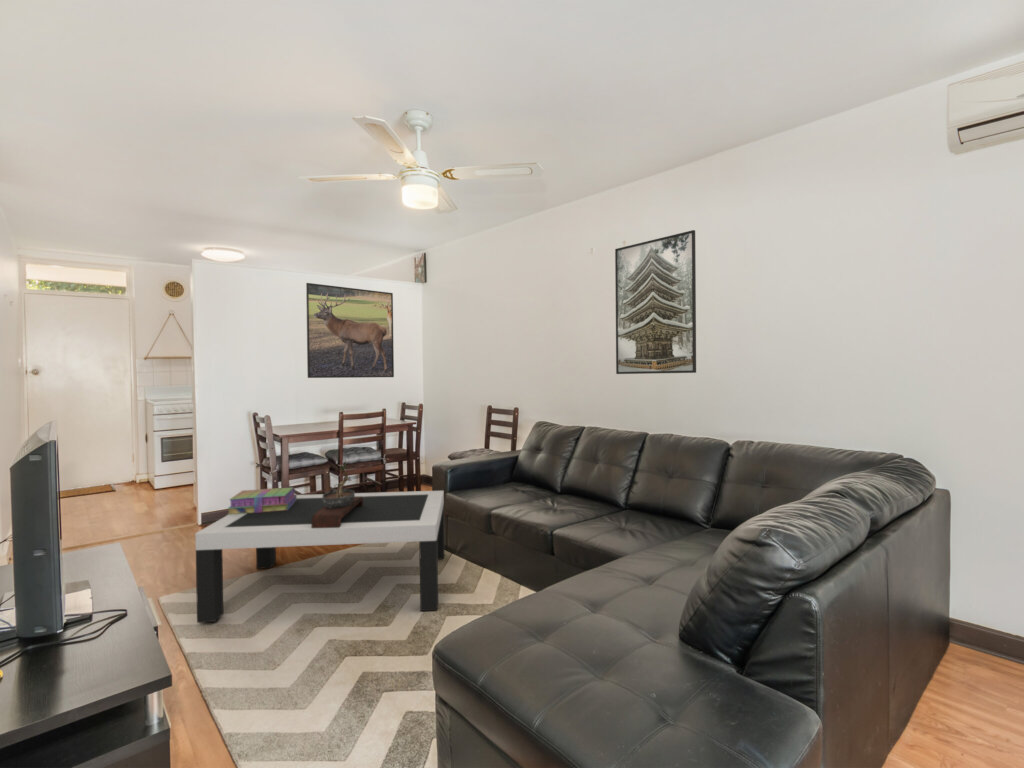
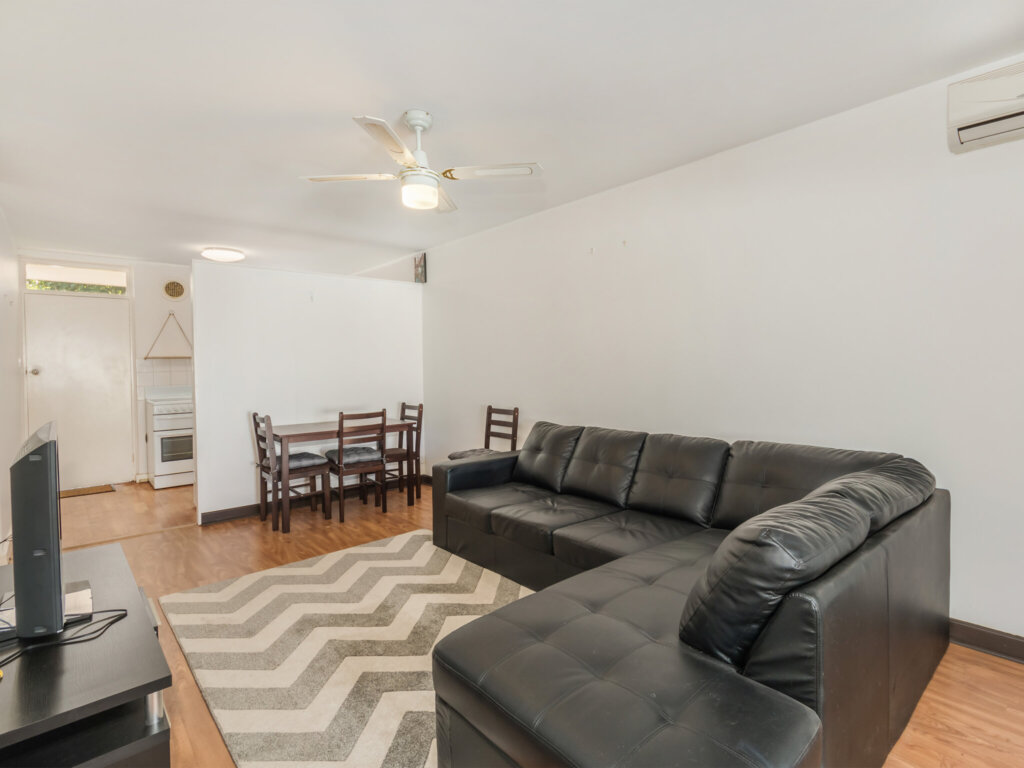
- stack of books [226,486,297,515]
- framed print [305,282,395,379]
- bonsai tree [311,459,363,528]
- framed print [614,229,697,375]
- coffee table [194,490,445,624]
